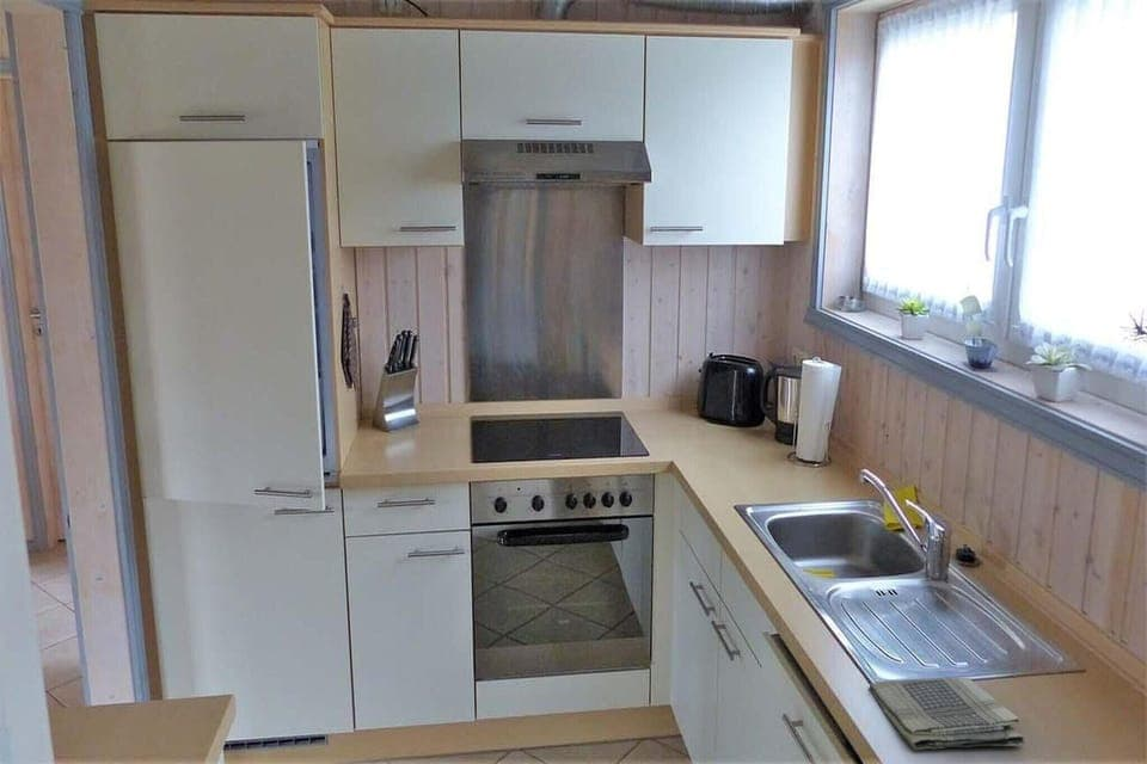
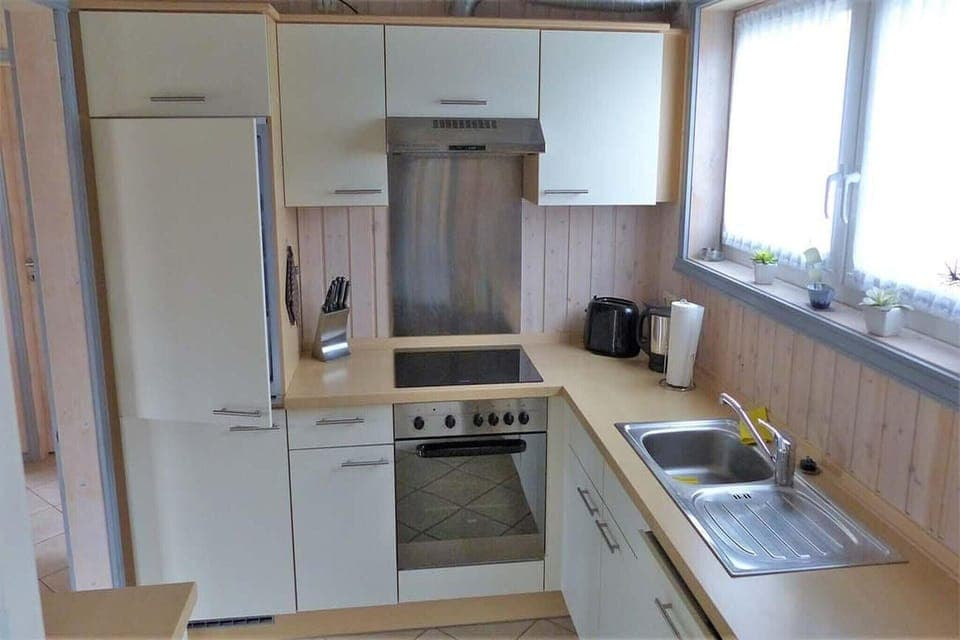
- dish towel [867,677,1026,751]
